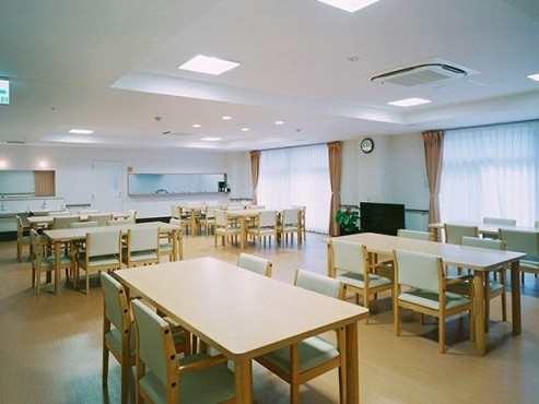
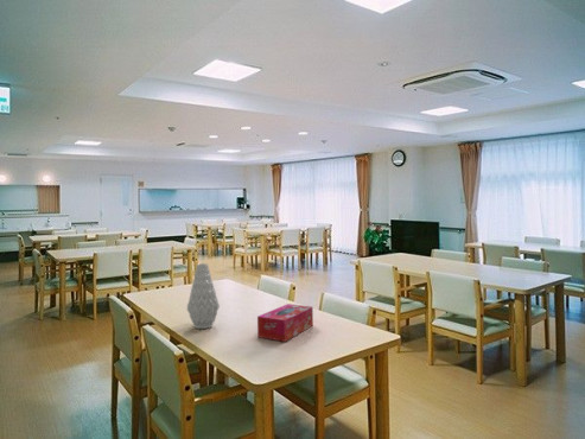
+ tissue box [256,303,314,343]
+ vase [186,262,221,330]
